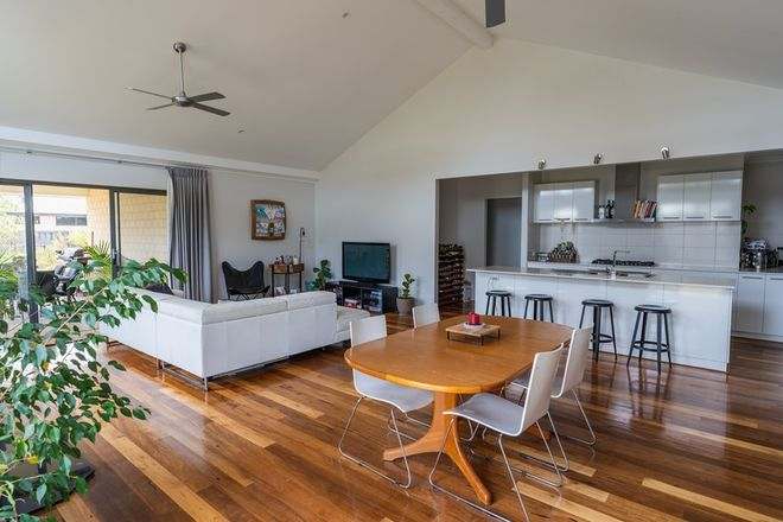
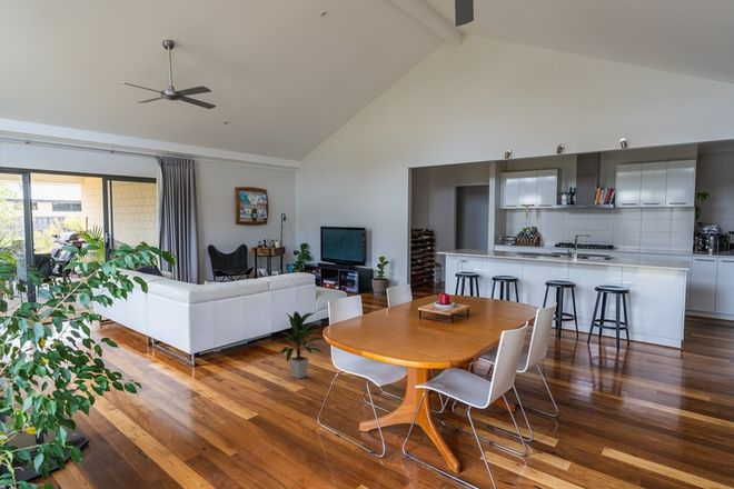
+ indoor plant [276,310,325,380]
